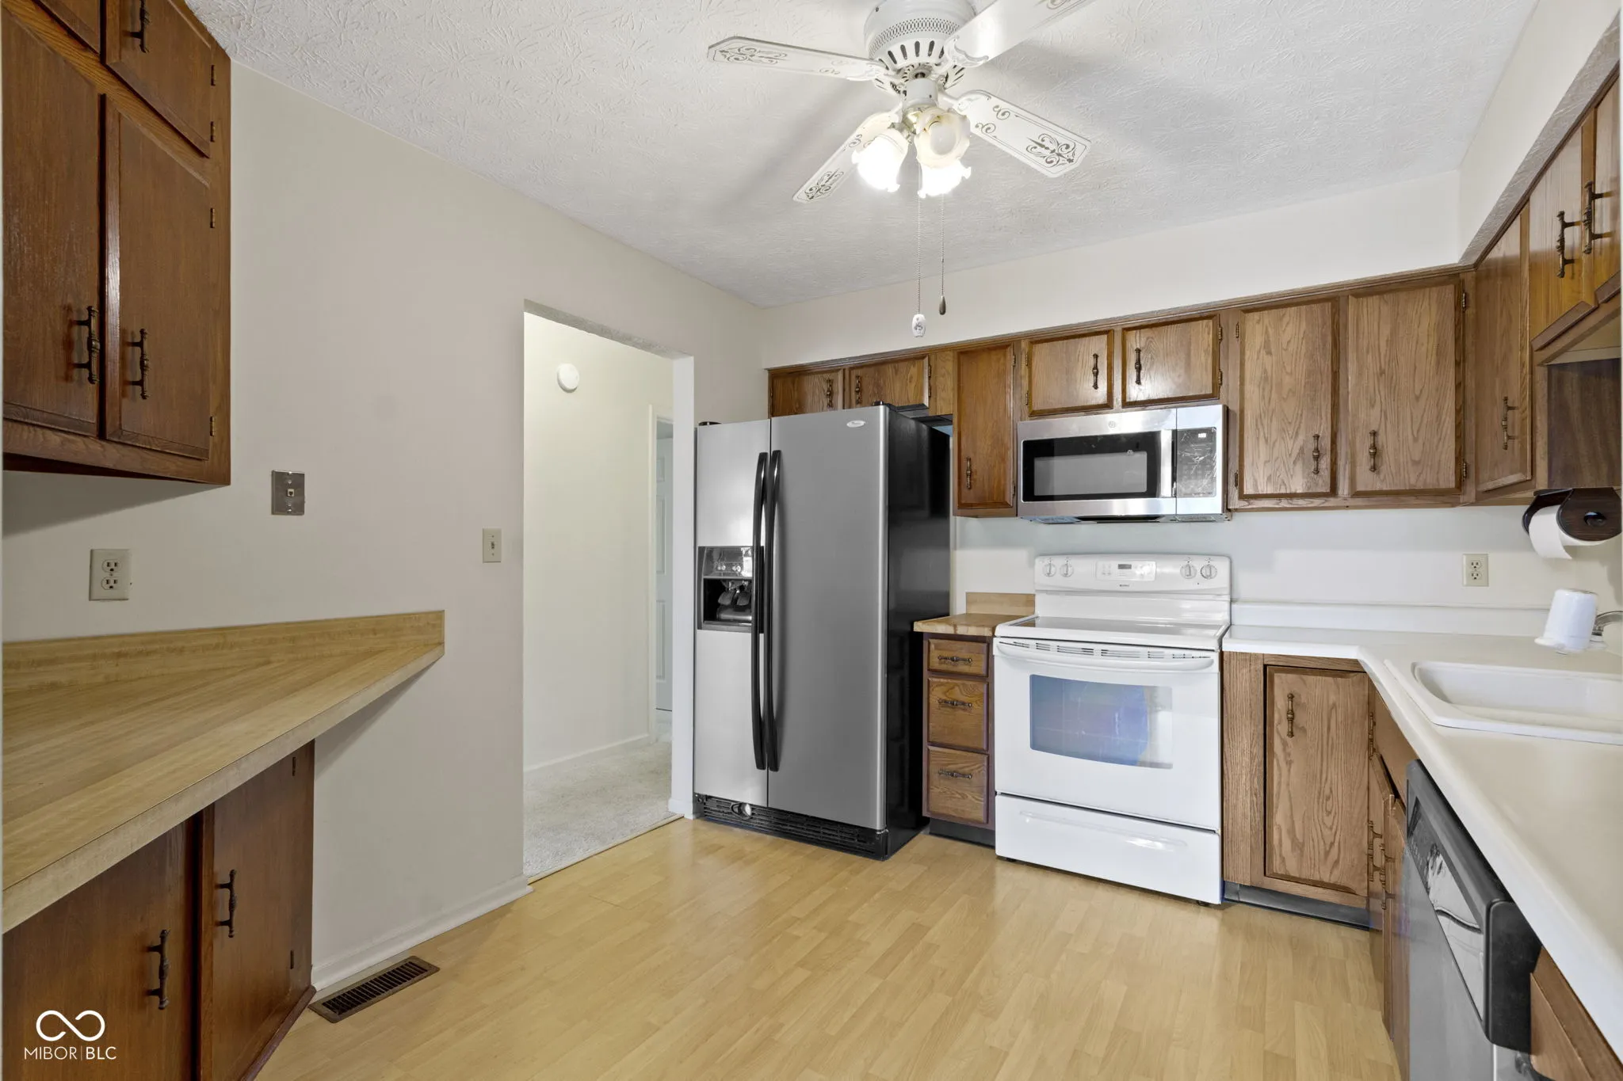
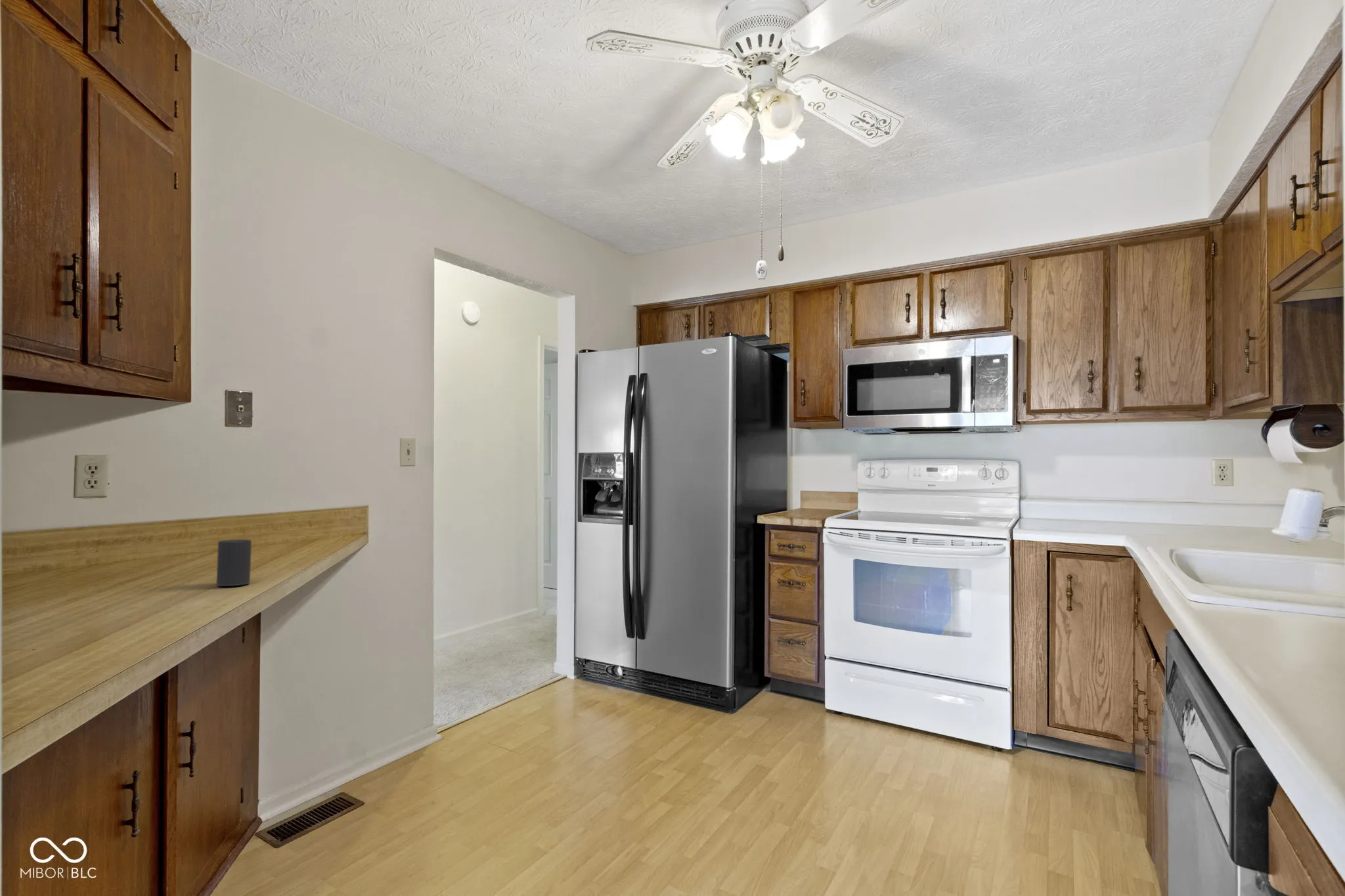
+ cup [215,539,252,587]
